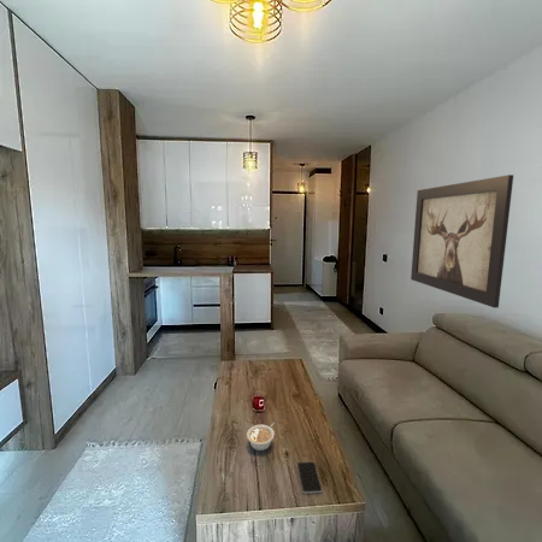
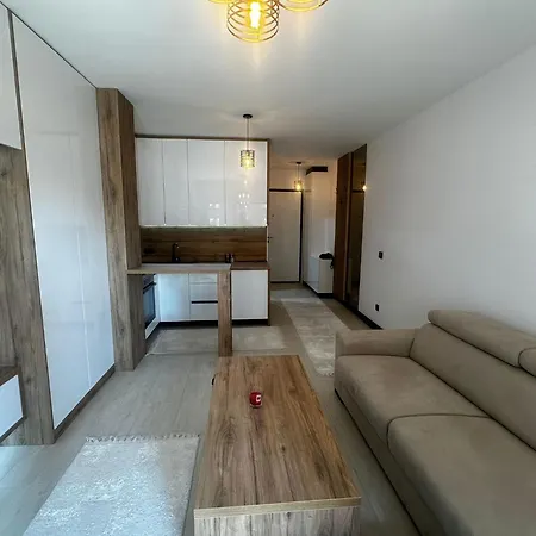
- smartphone [296,461,323,495]
- wall art [410,173,514,310]
- legume [246,420,276,452]
